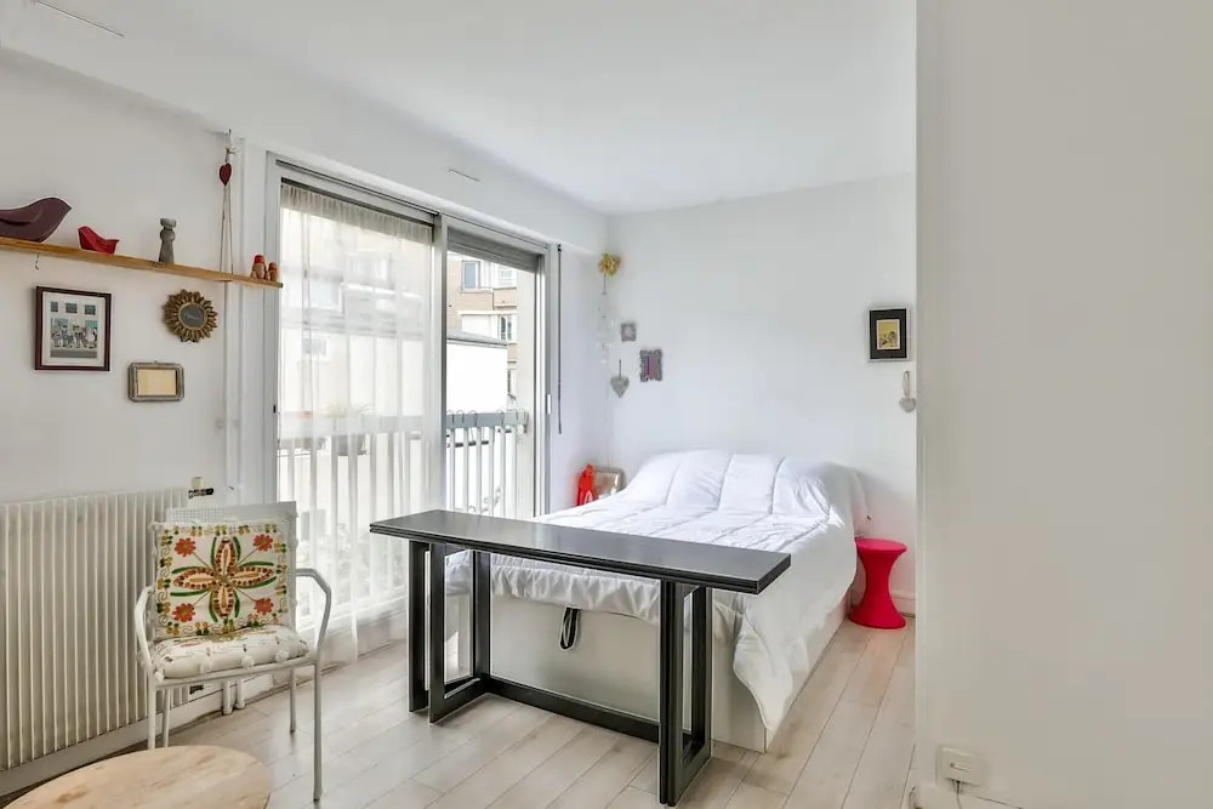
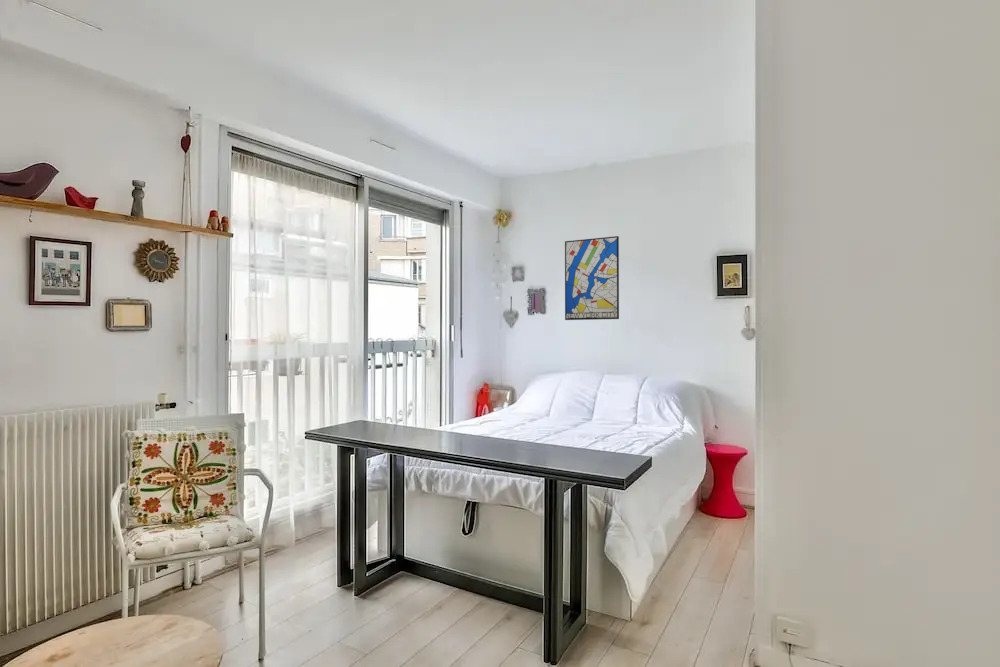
+ wall art [564,235,620,321]
